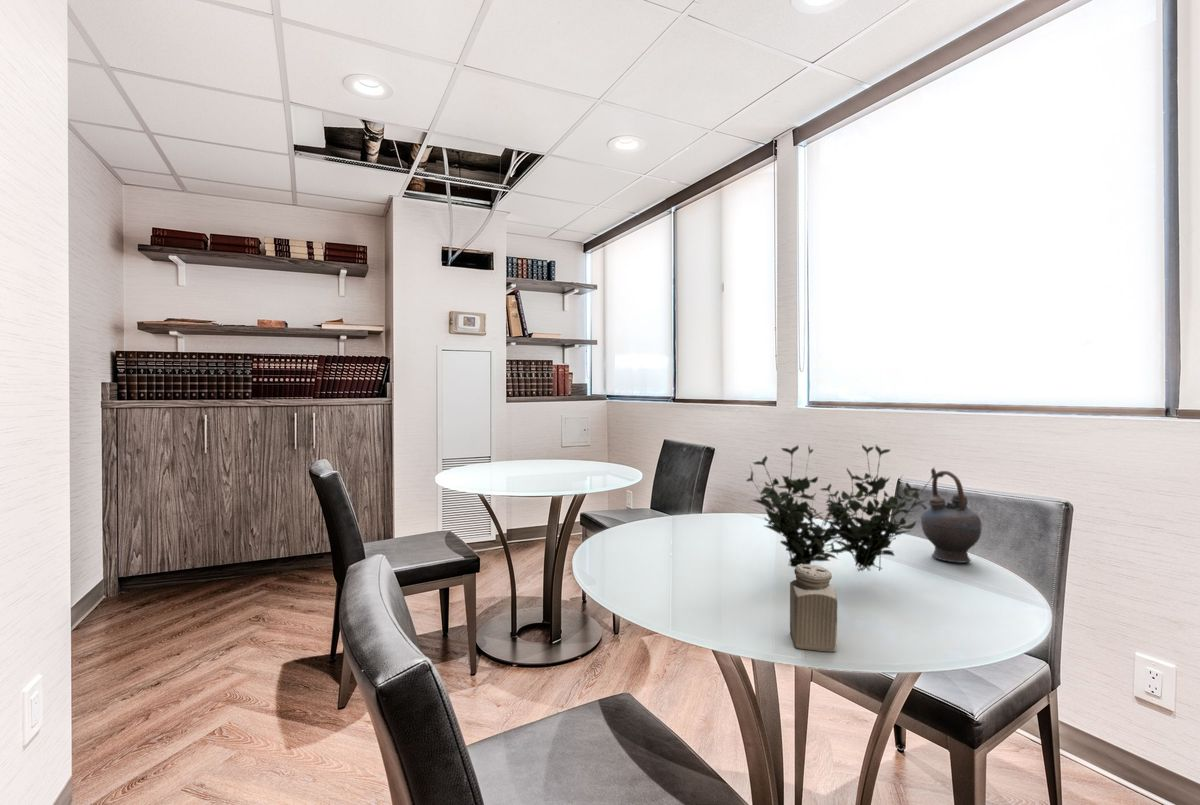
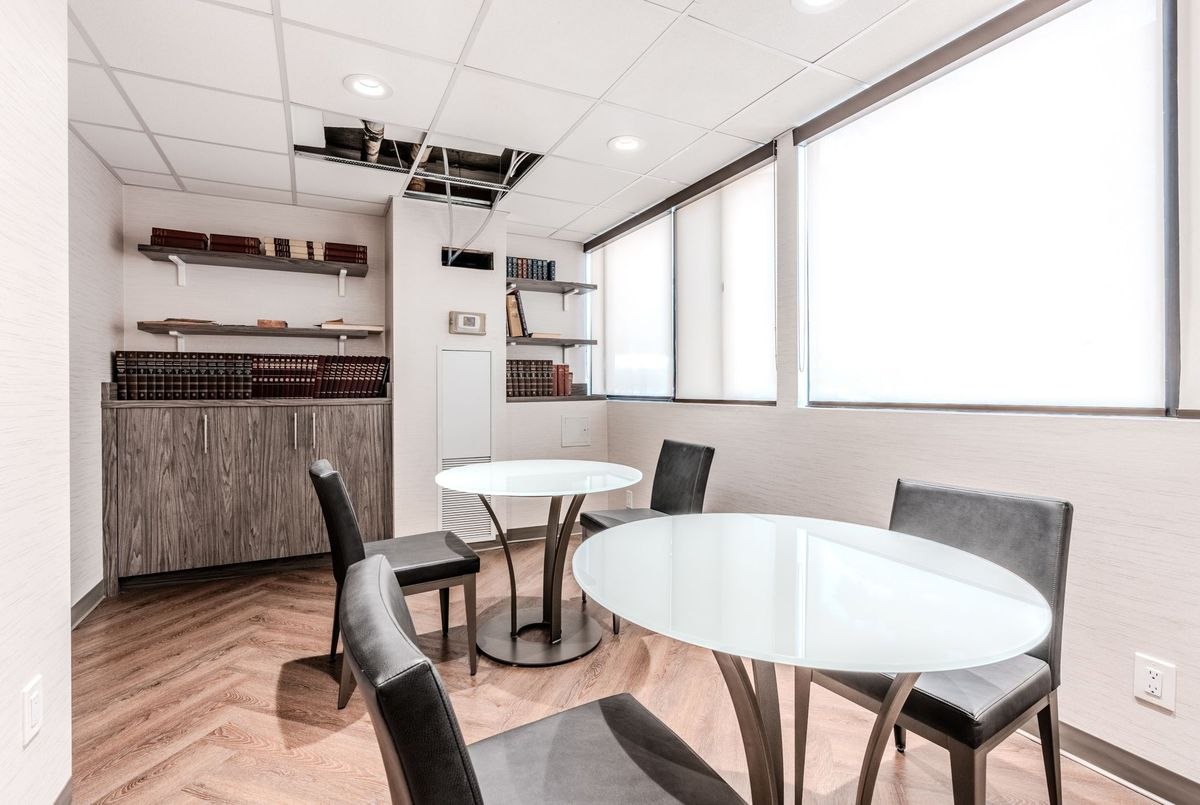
- salt shaker [789,564,838,652]
- teapot [919,470,983,564]
- plant [745,443,946,572]
